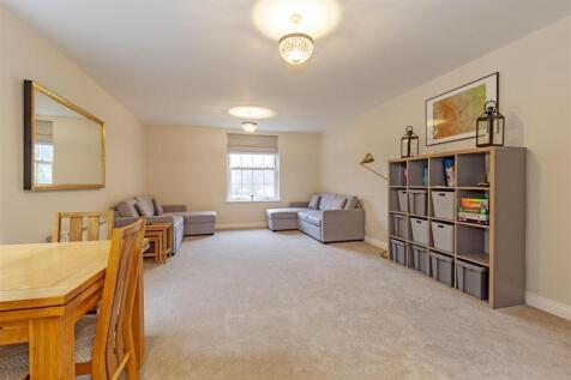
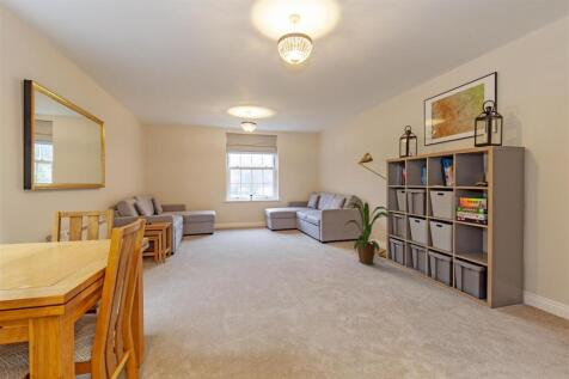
+ house plant [343,194,394,265]
